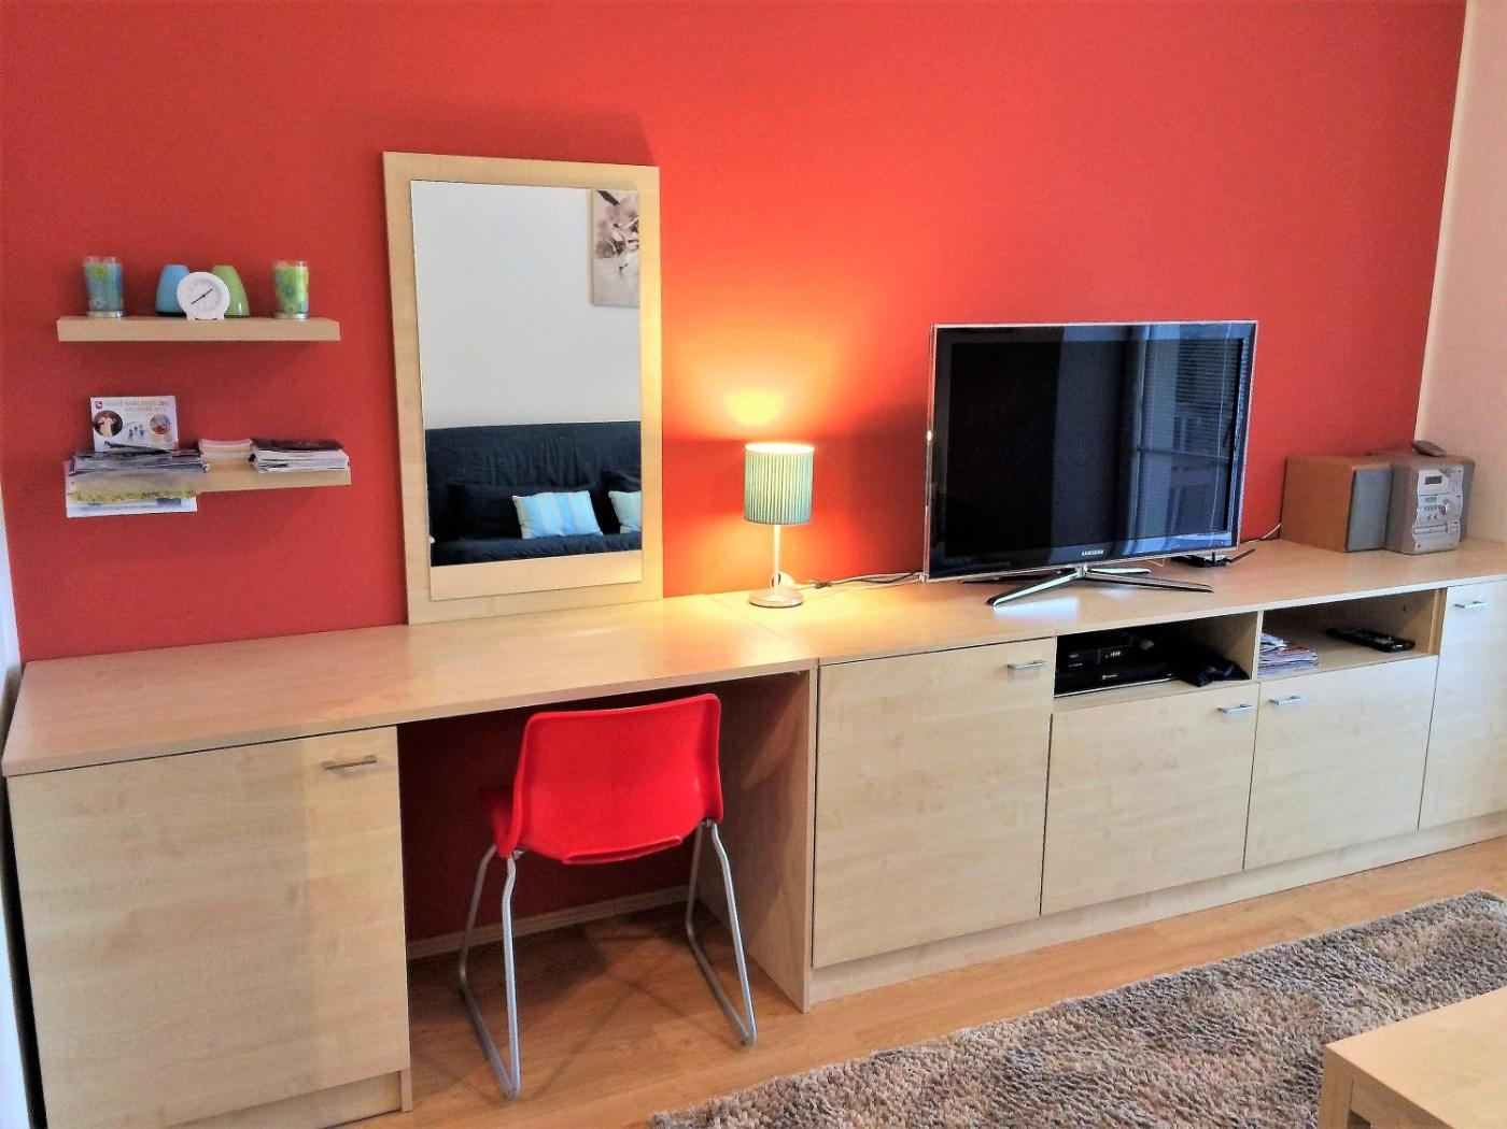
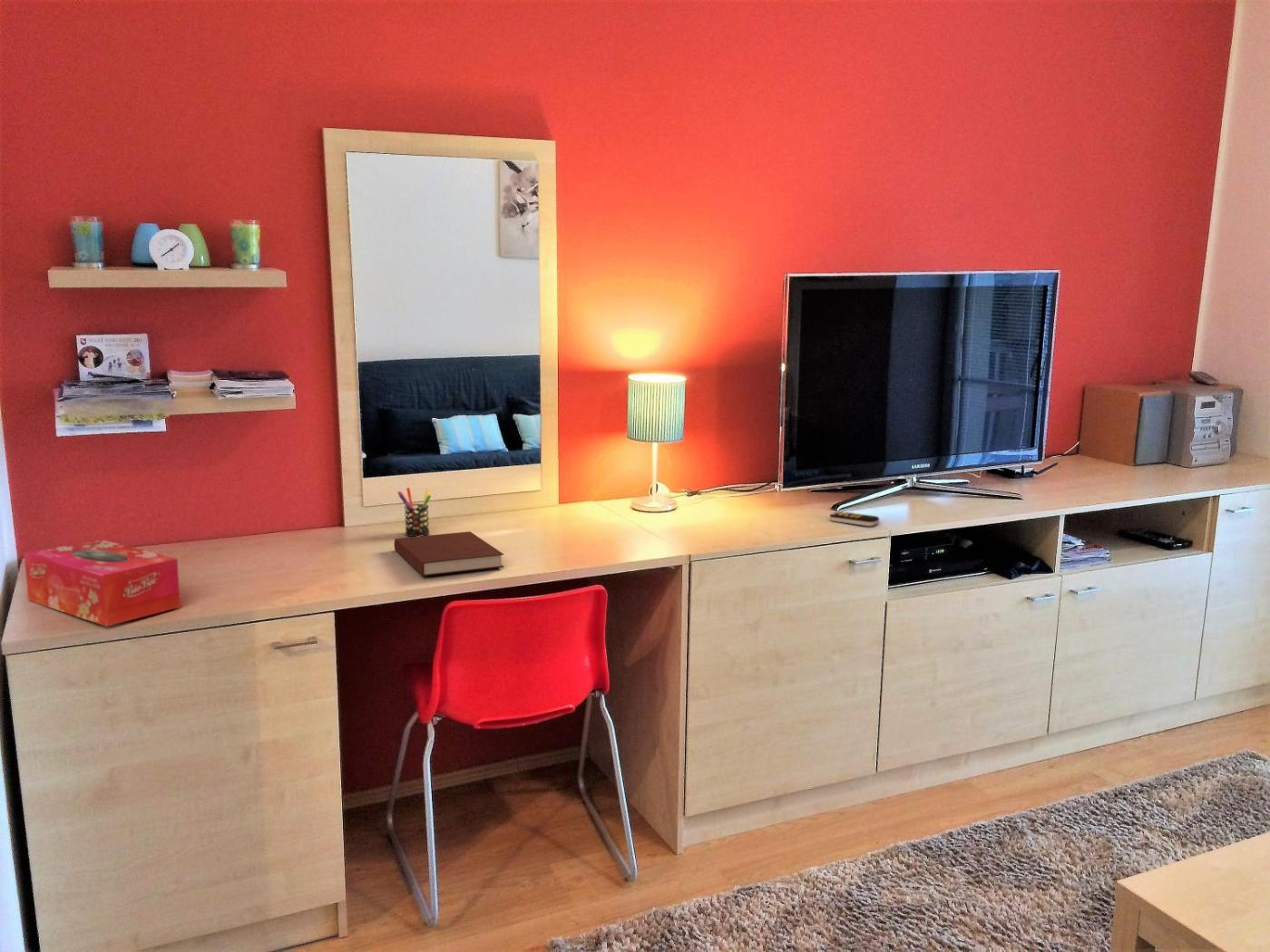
+ pen holder [396,487,432,537]
+ tissue box [23,538,181,627]
+ notebook [394,530,504,577]
+ remote control [828,510,880,527]
